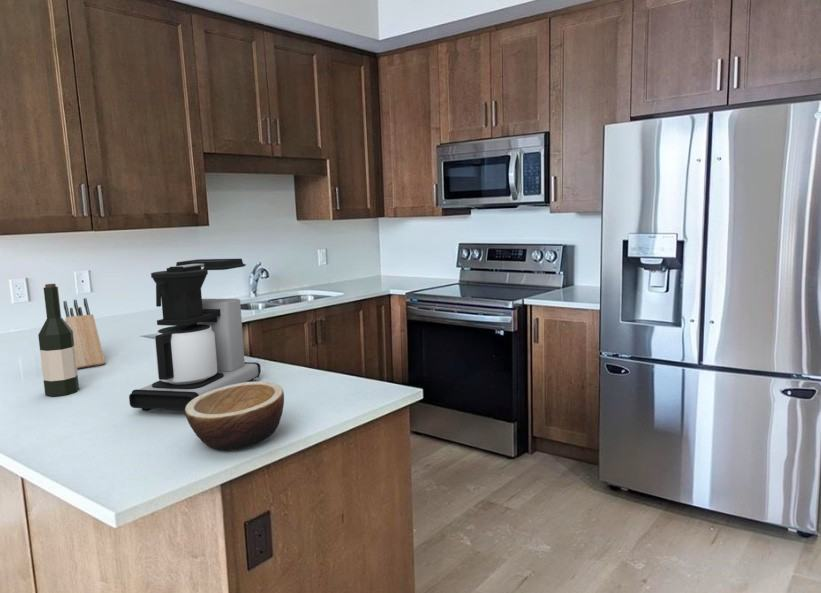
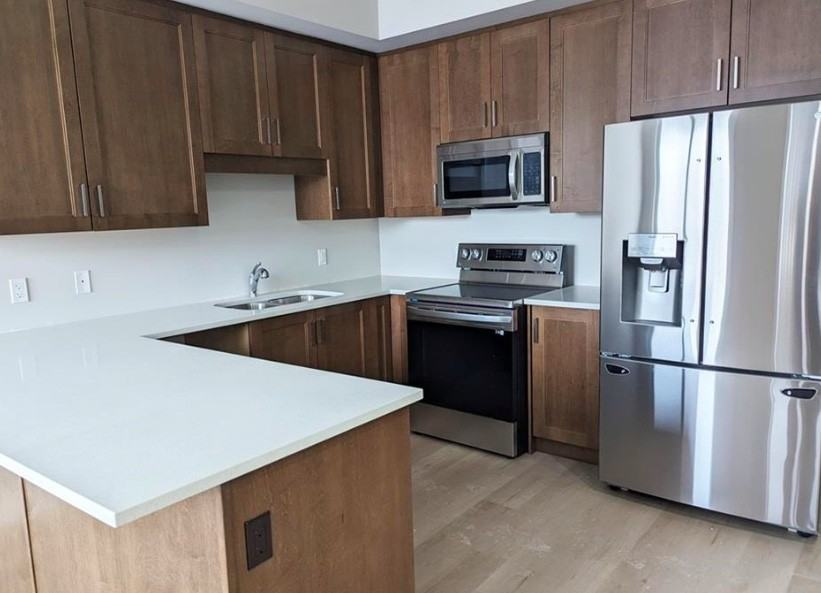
- knife block [62,297,106,370]
- wine bottle [37,283,80,397]
- coffee maker [128,258,262,412]
- bowl [184,380,285,452]
